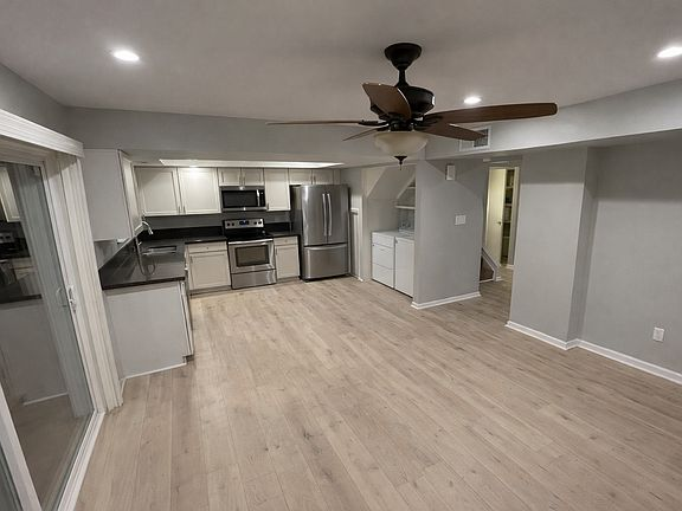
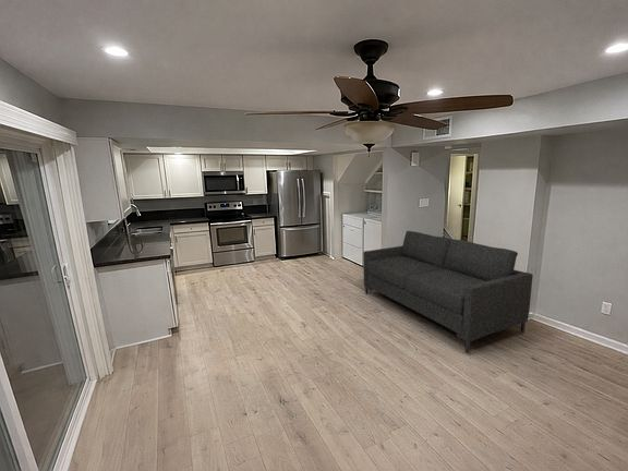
+ sofa [362,230,534,354]
